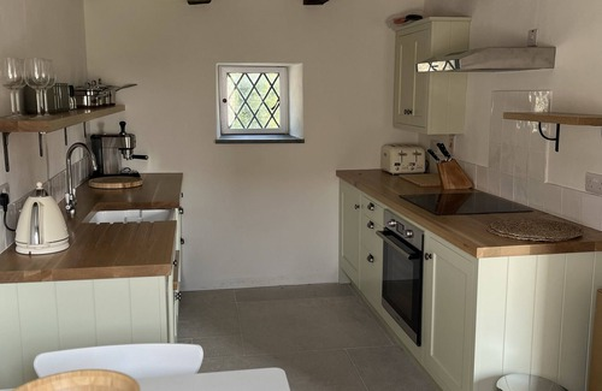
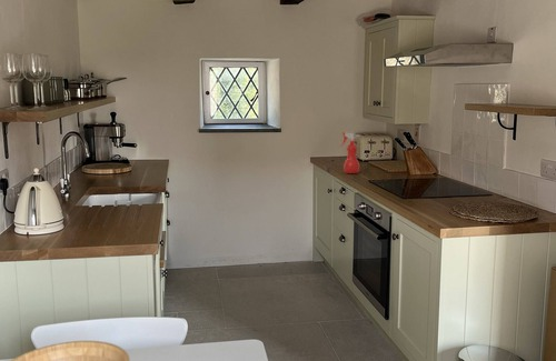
+ spray bottle [339,131,361,174]
